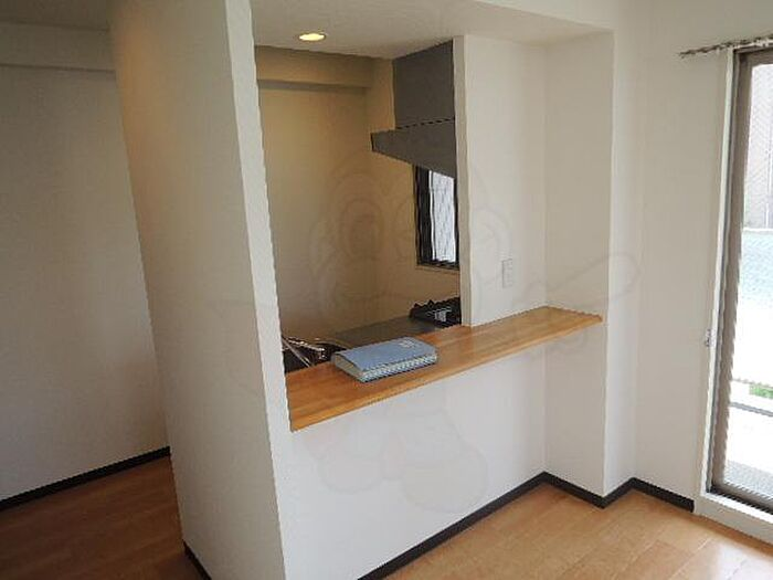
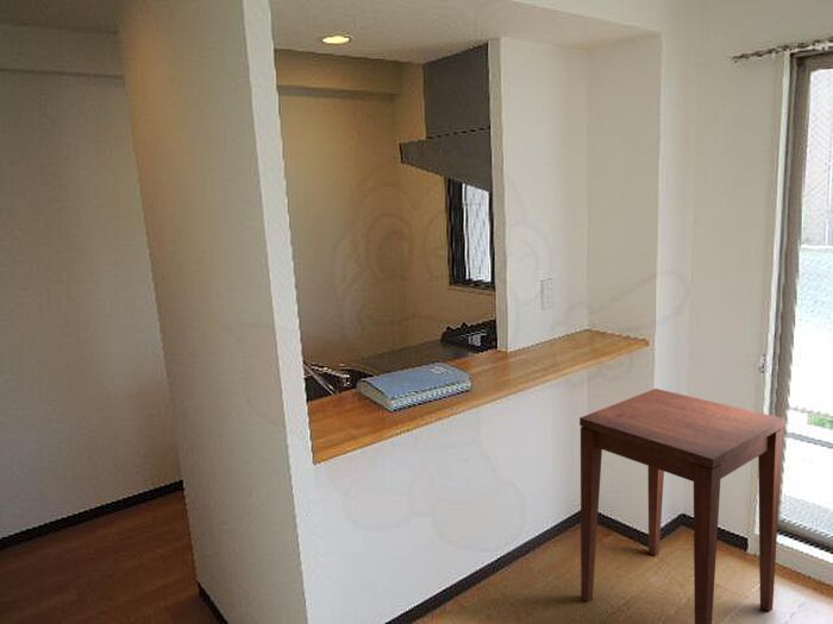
+ side table [578,387,785,624]
